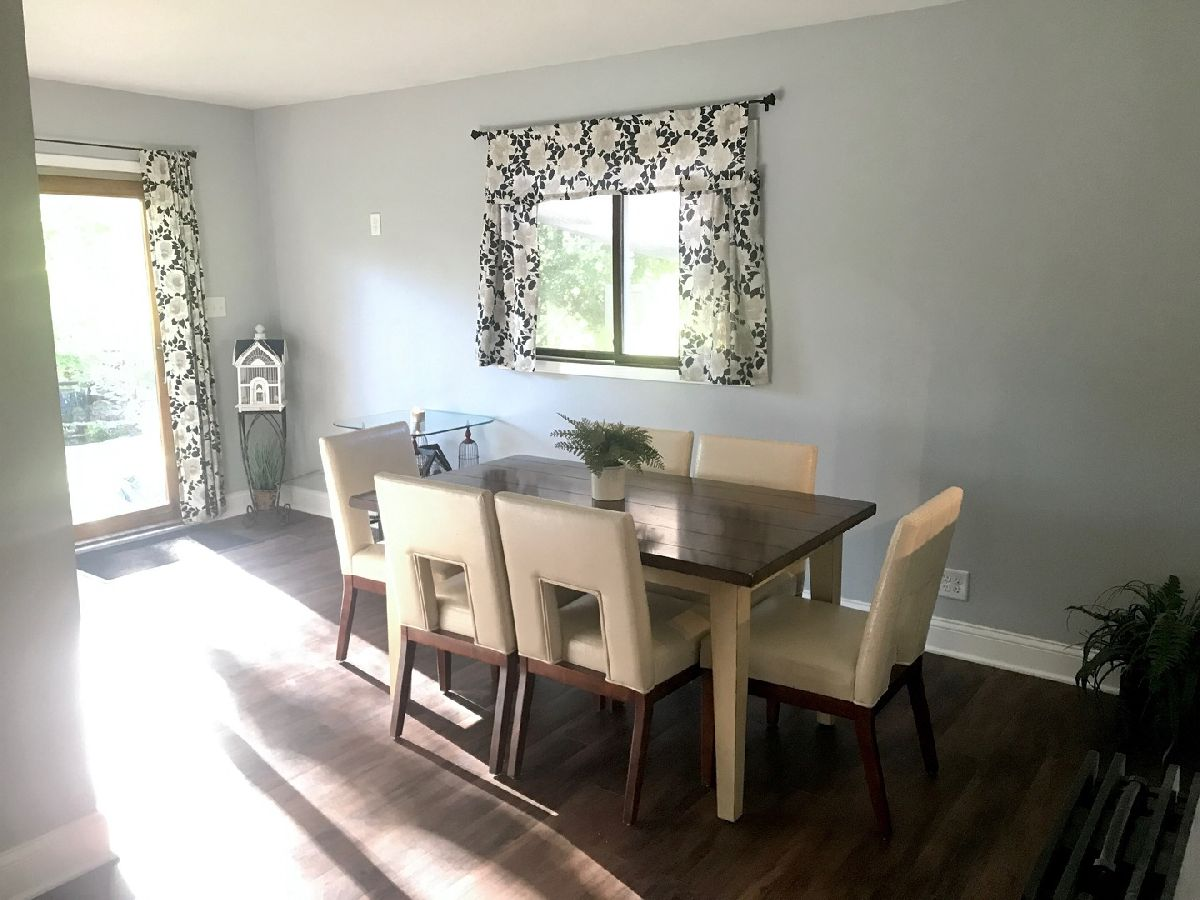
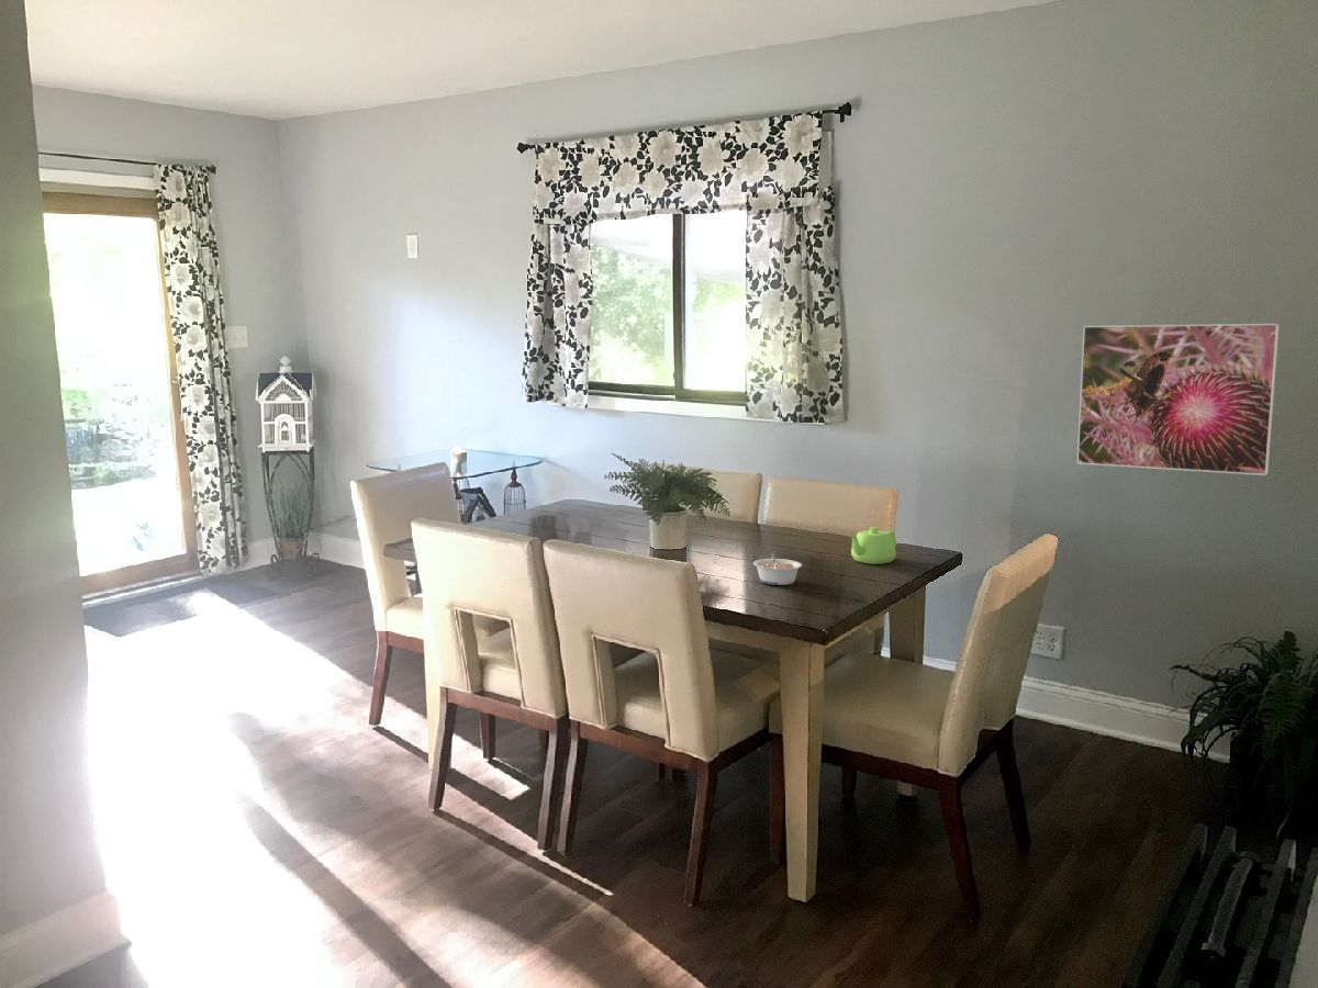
+ legume [752,551,803,586]
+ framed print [1076,323,1281,476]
+ teapot [848,526,898,565]
